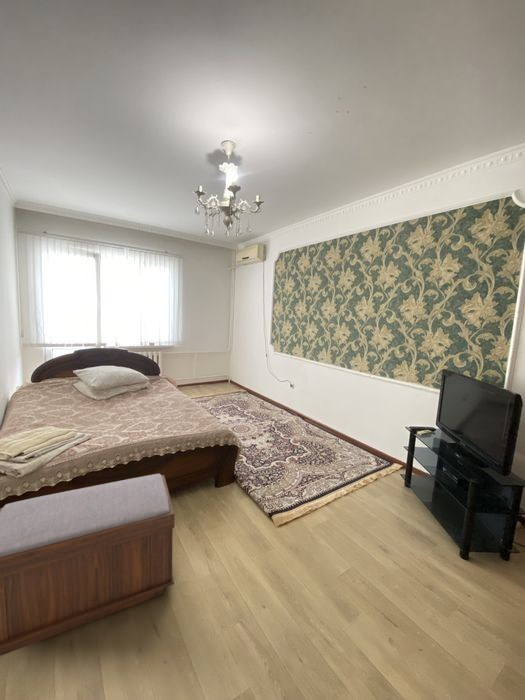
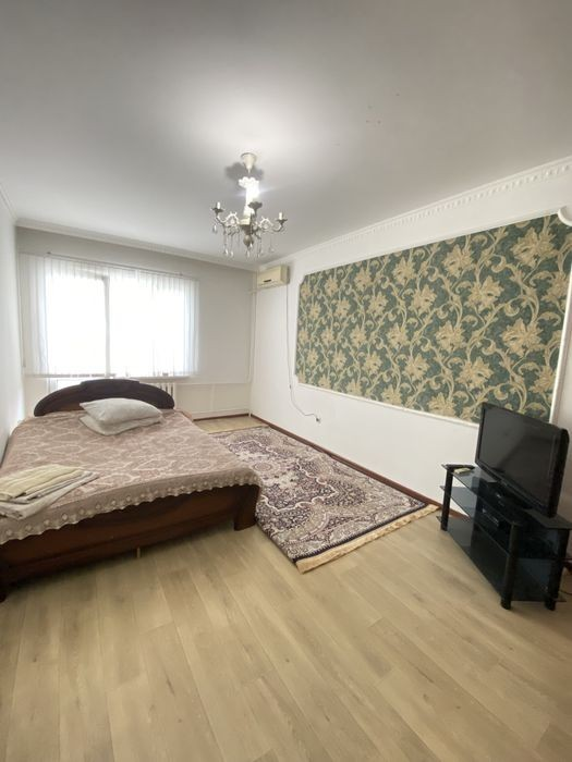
- bench [0,473,176,657]
